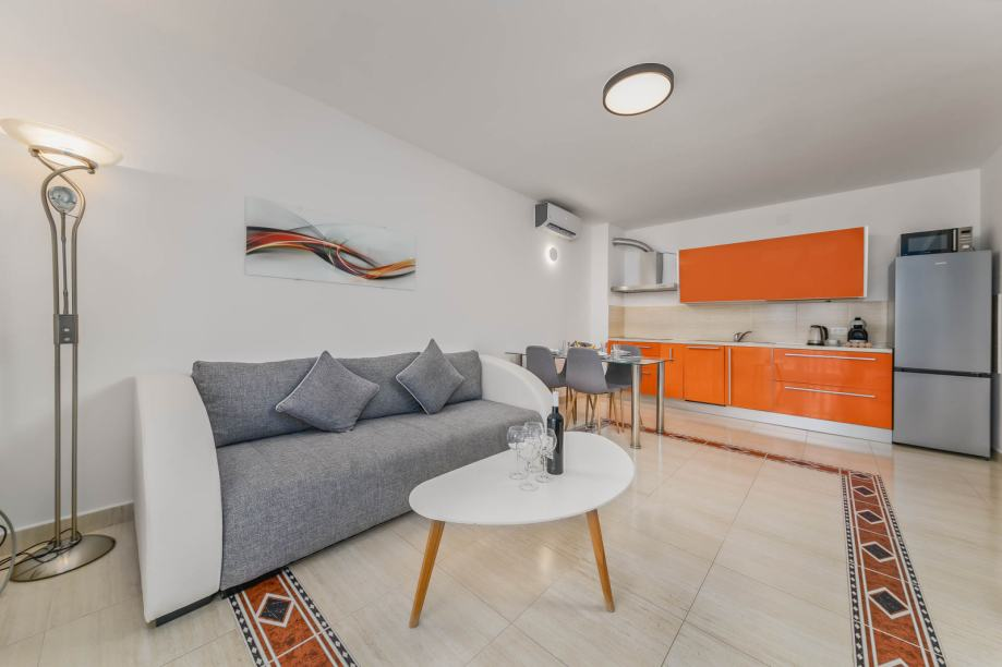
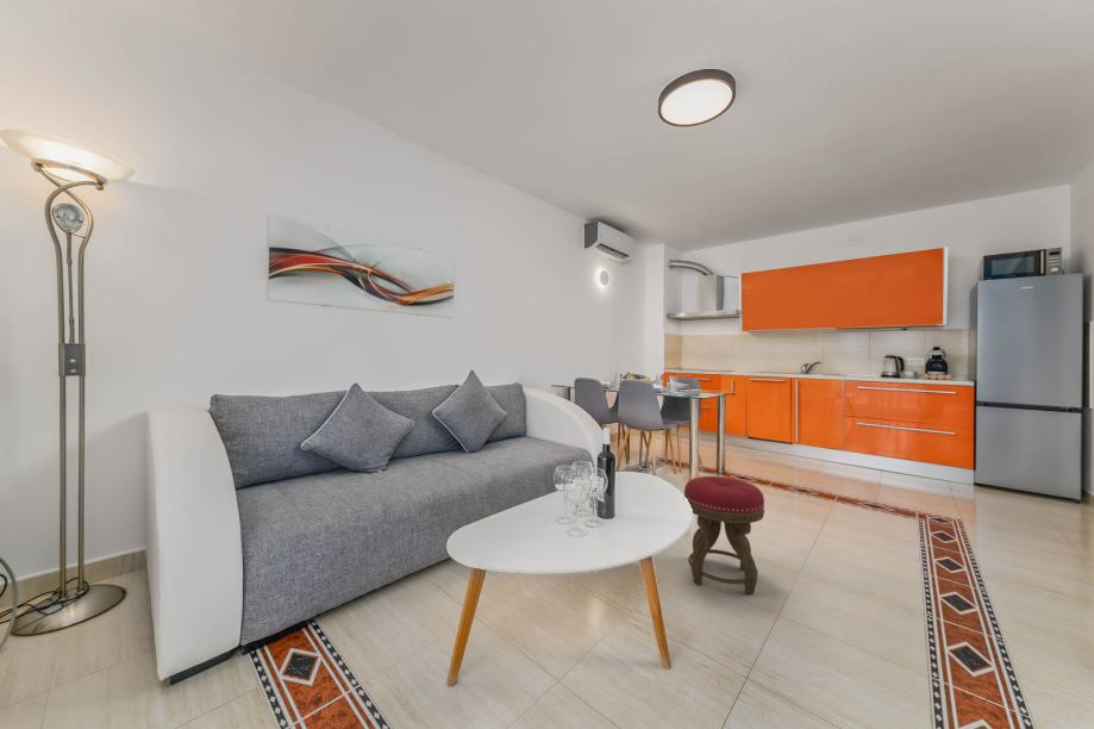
+ stool [683,475,765,596]
